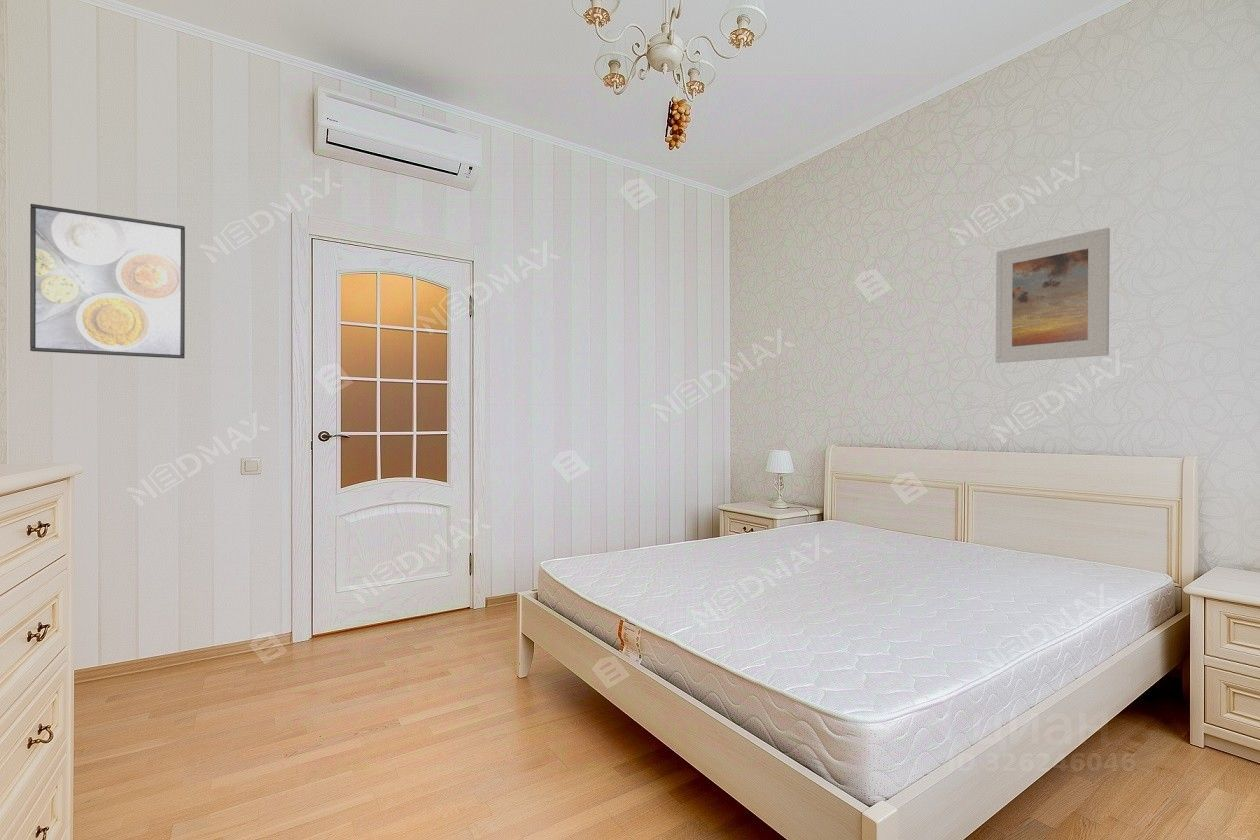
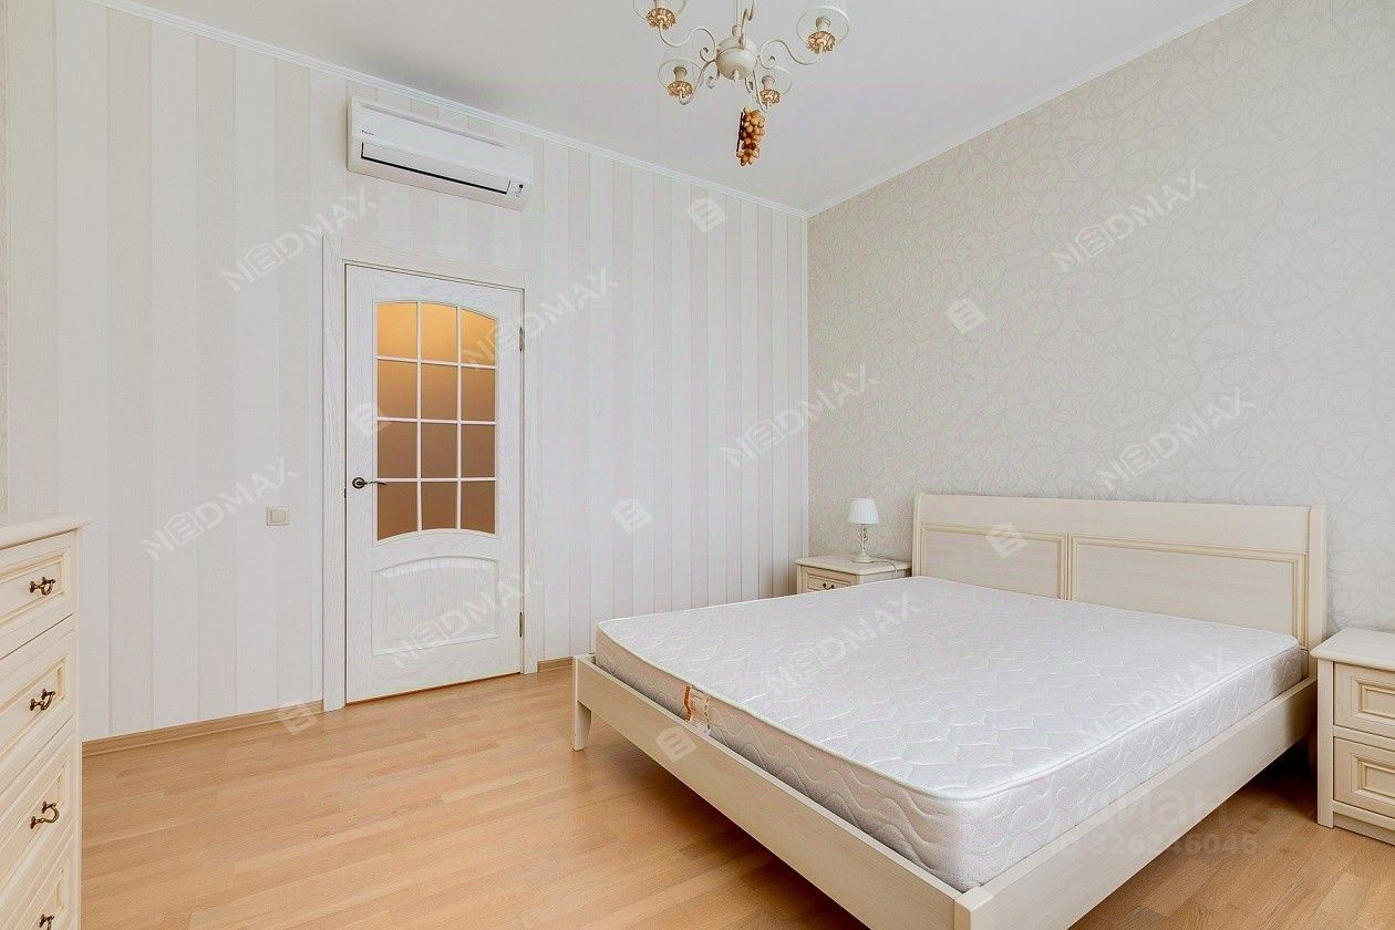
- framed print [995,227,1111,364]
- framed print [29,203,186,359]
